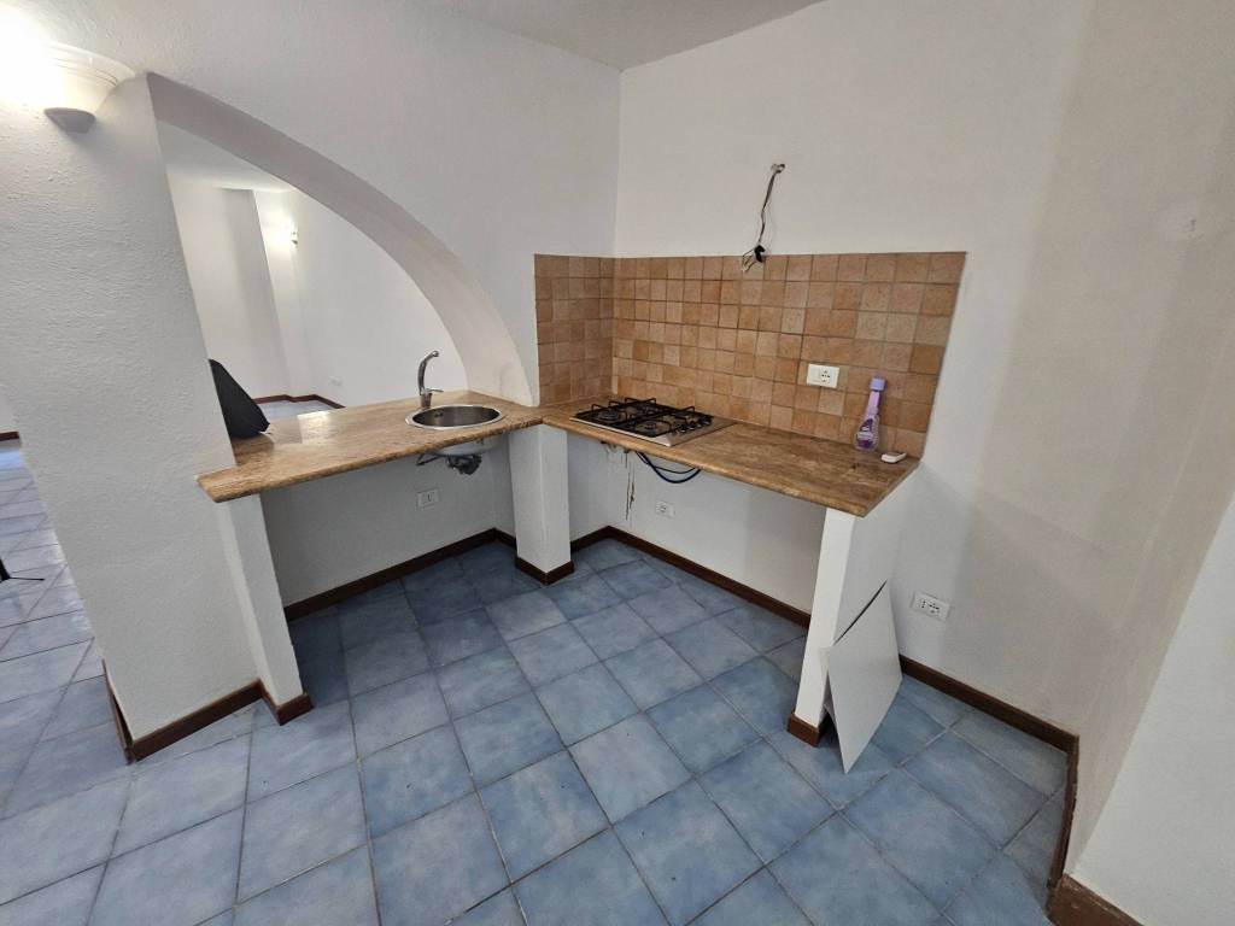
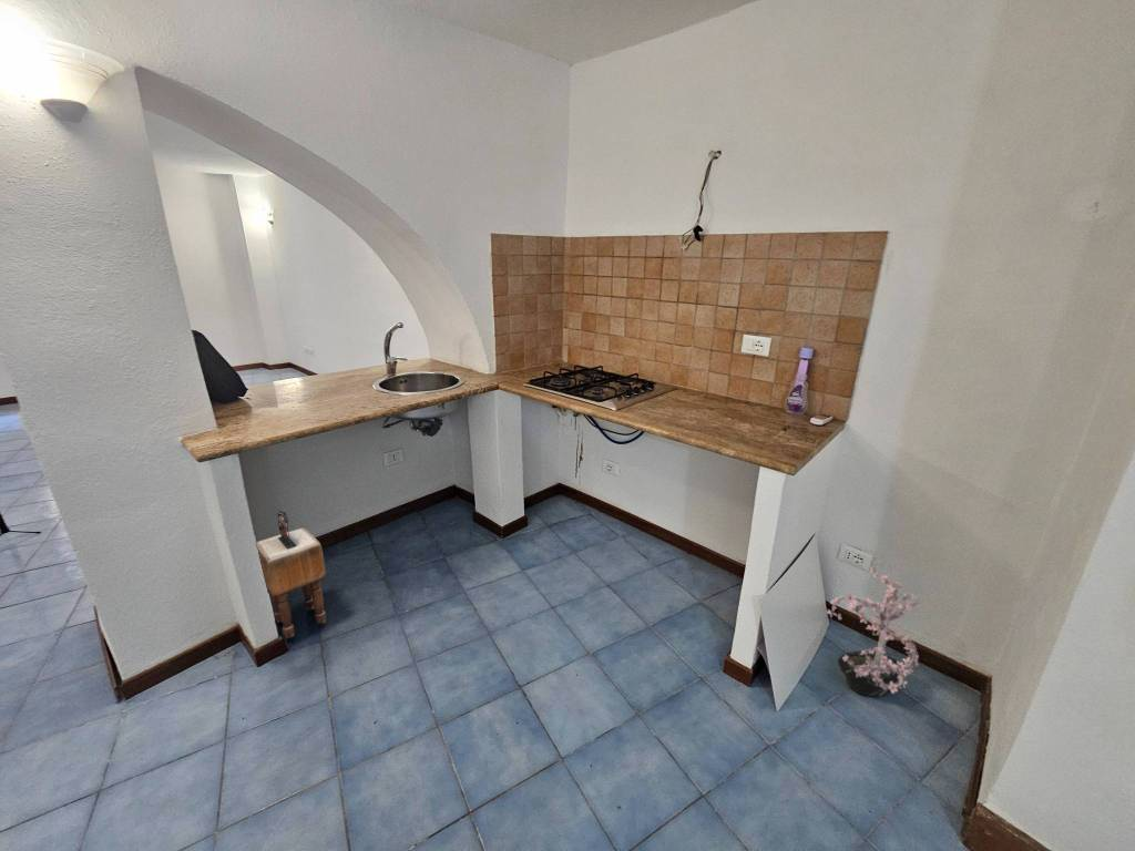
+ potted plant [826,556,922,697]
+ stool [255,509,327,640]
